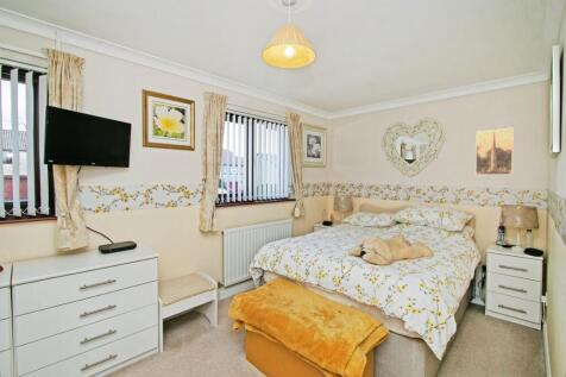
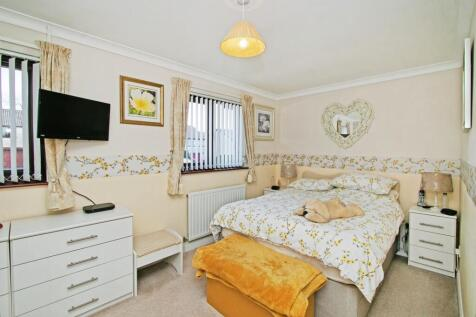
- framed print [474,126,515,176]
